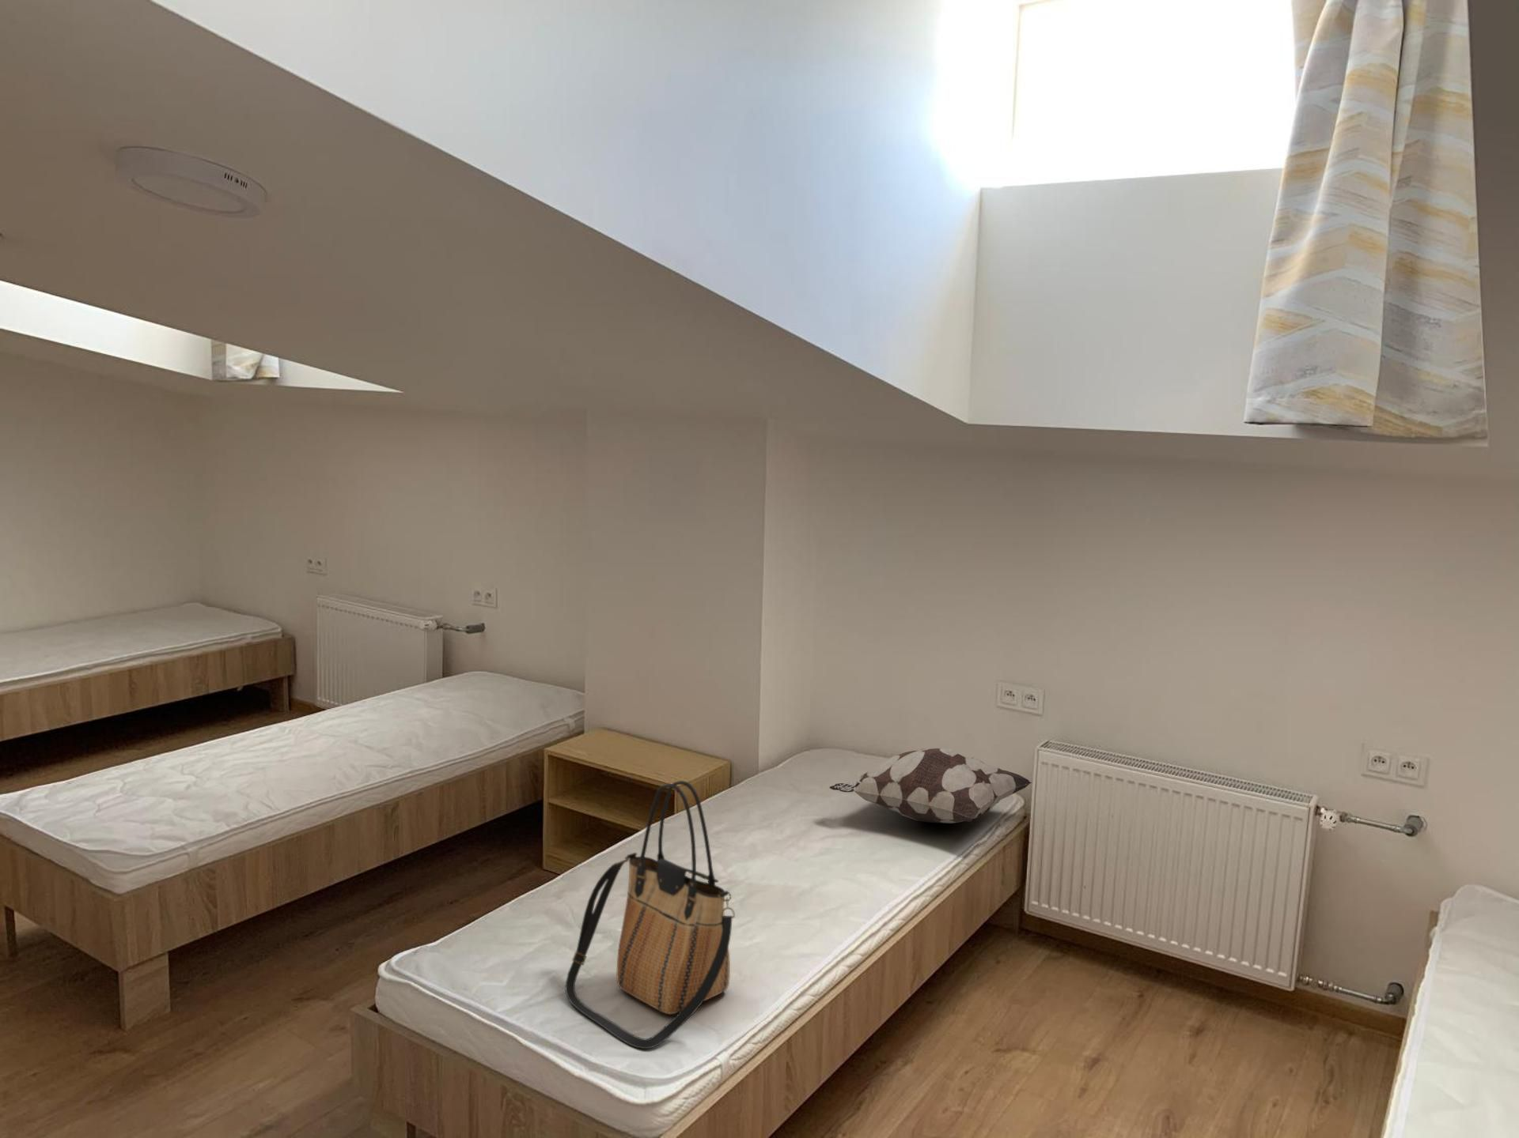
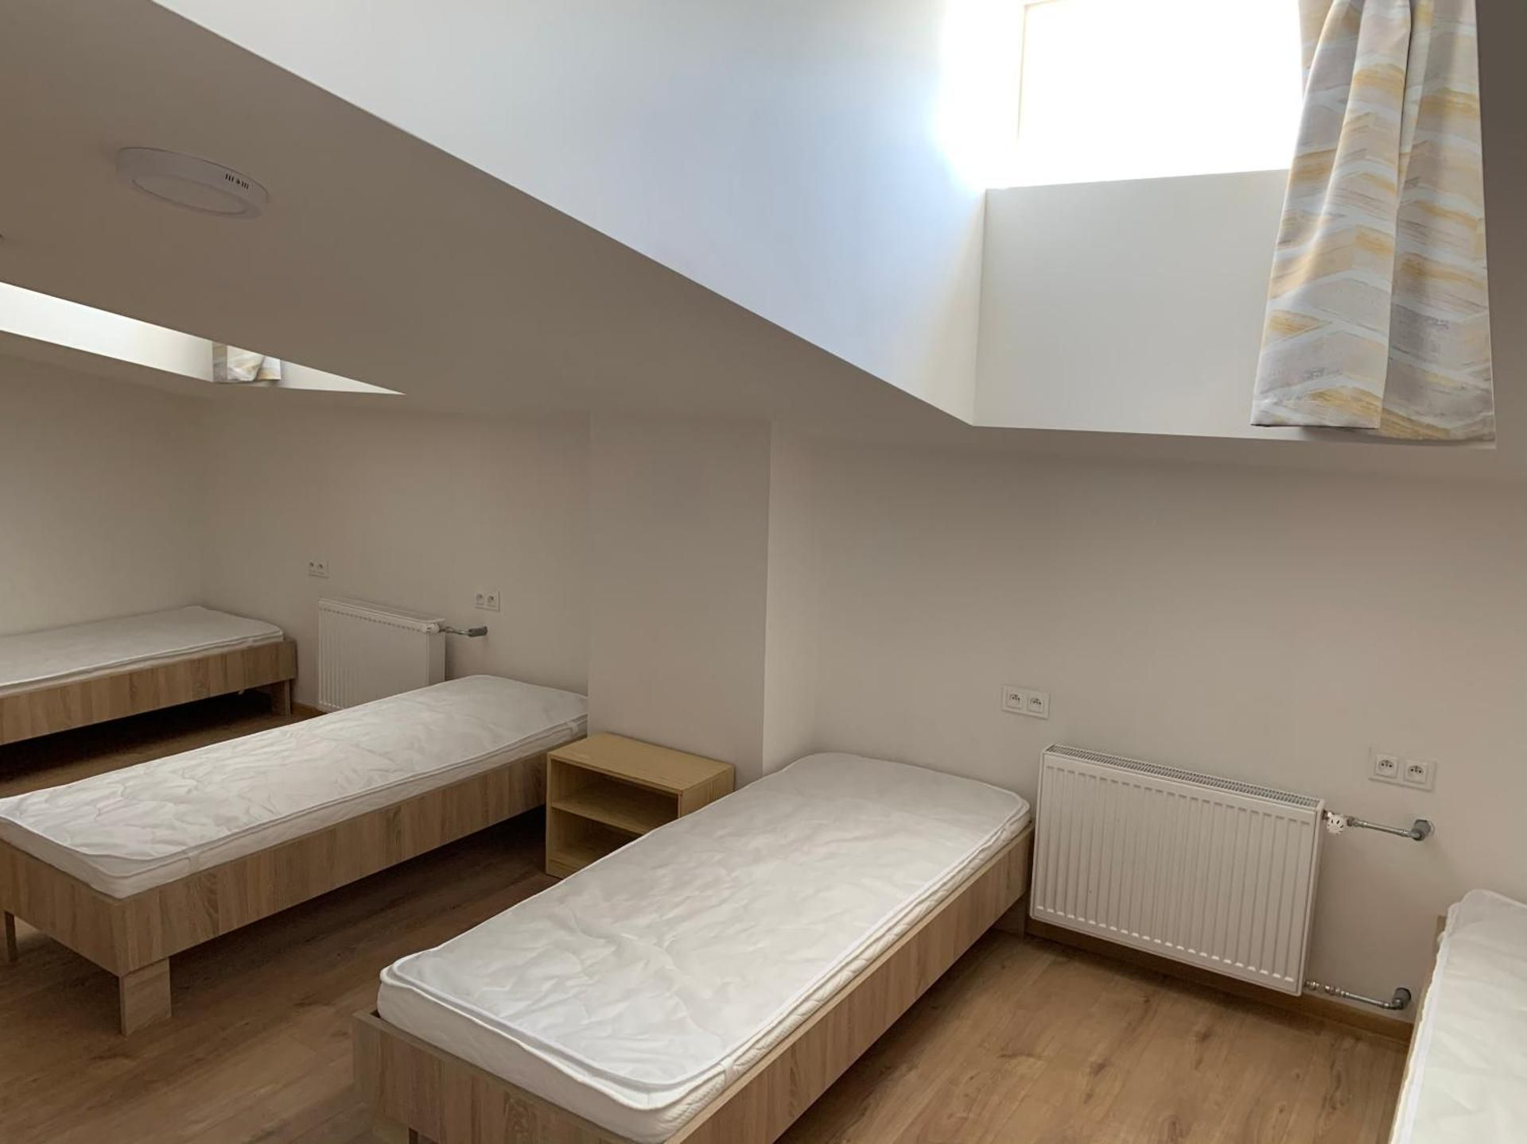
- tote bag [565,781,736,1050]
- decorative pillow [829,747,1033,825]
